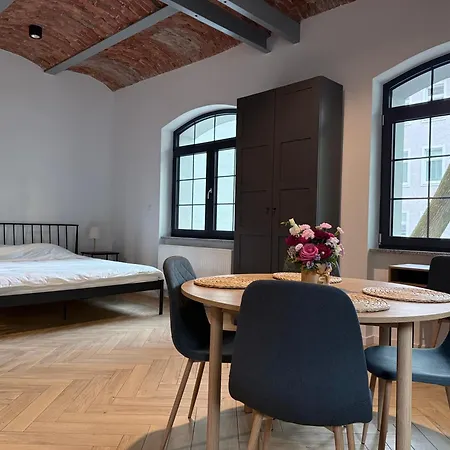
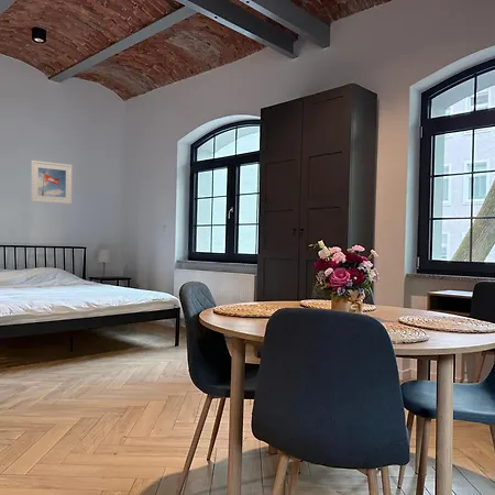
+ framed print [30,160,73,205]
